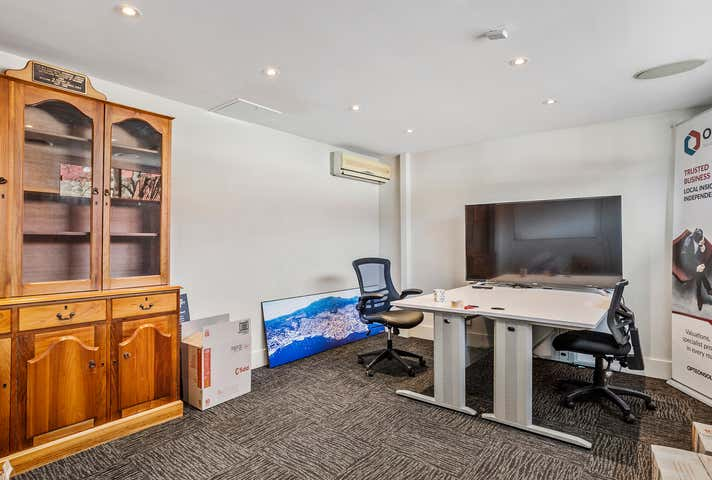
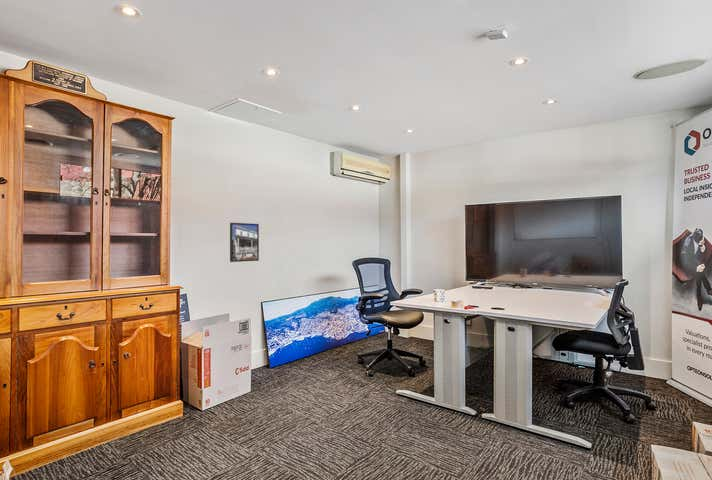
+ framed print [229,222,260,263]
